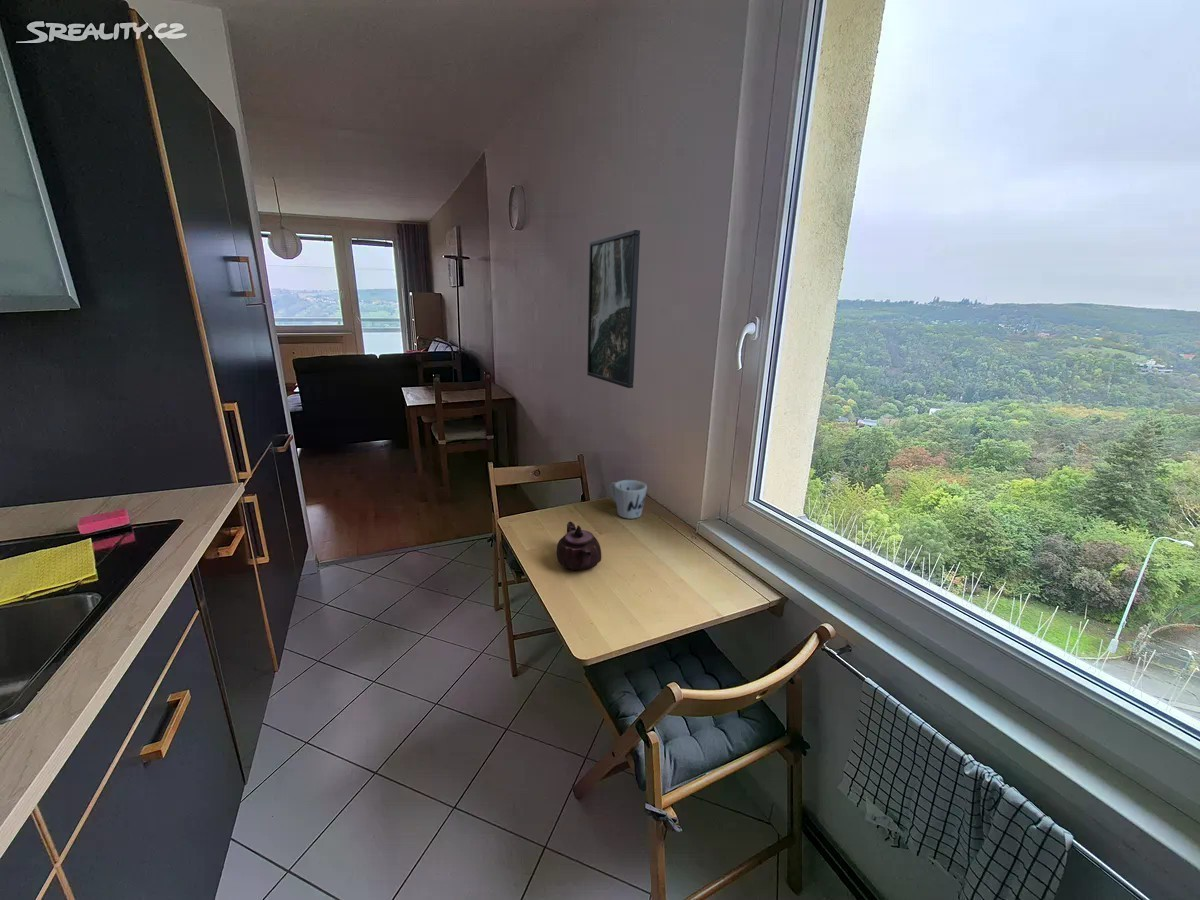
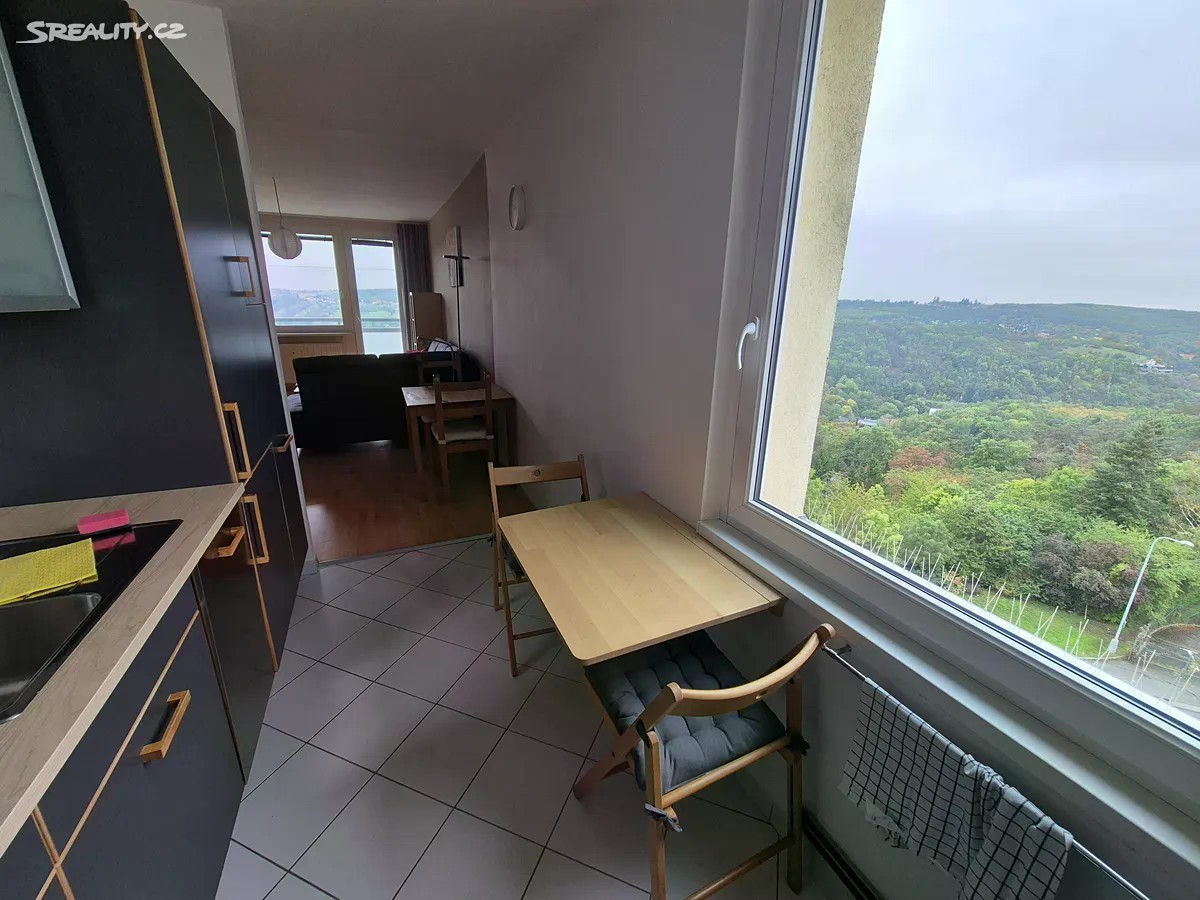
- mug [608,479,648,520]
- teapot [556,521,602,572]
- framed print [586,229,641,389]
